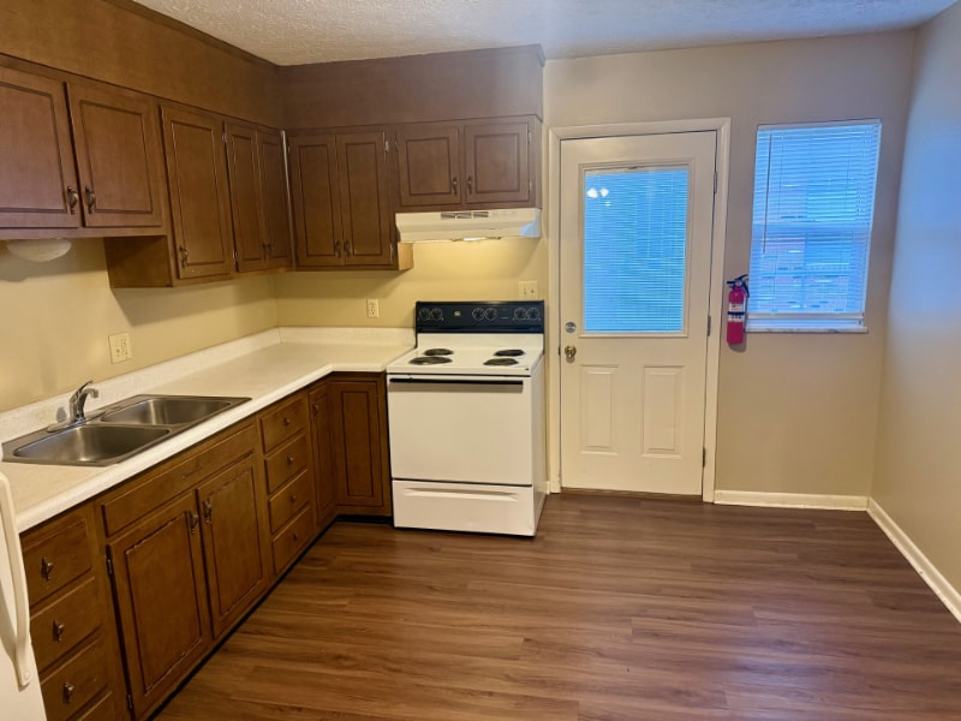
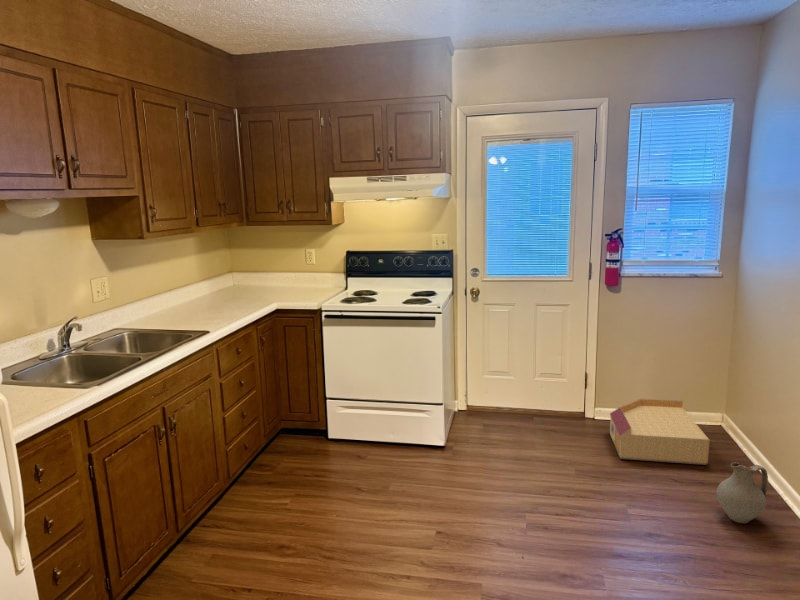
+ ceramic jug [716,462,769,524]
+ basket [609,398,711,466]
